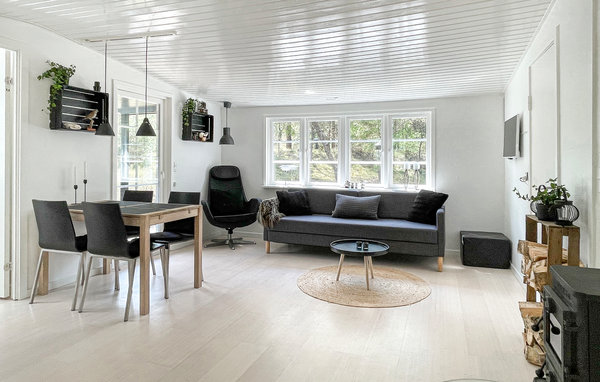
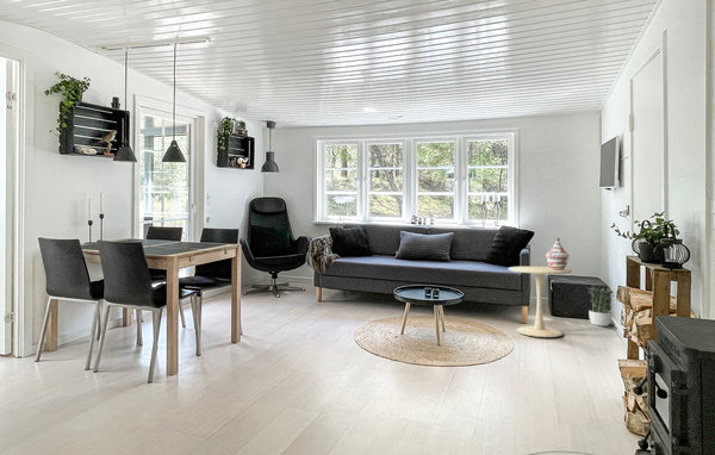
+ woven basket [545,237,571,270]
+ potted plant [585,283,616,328]
+ side table [506,266,573,338]
